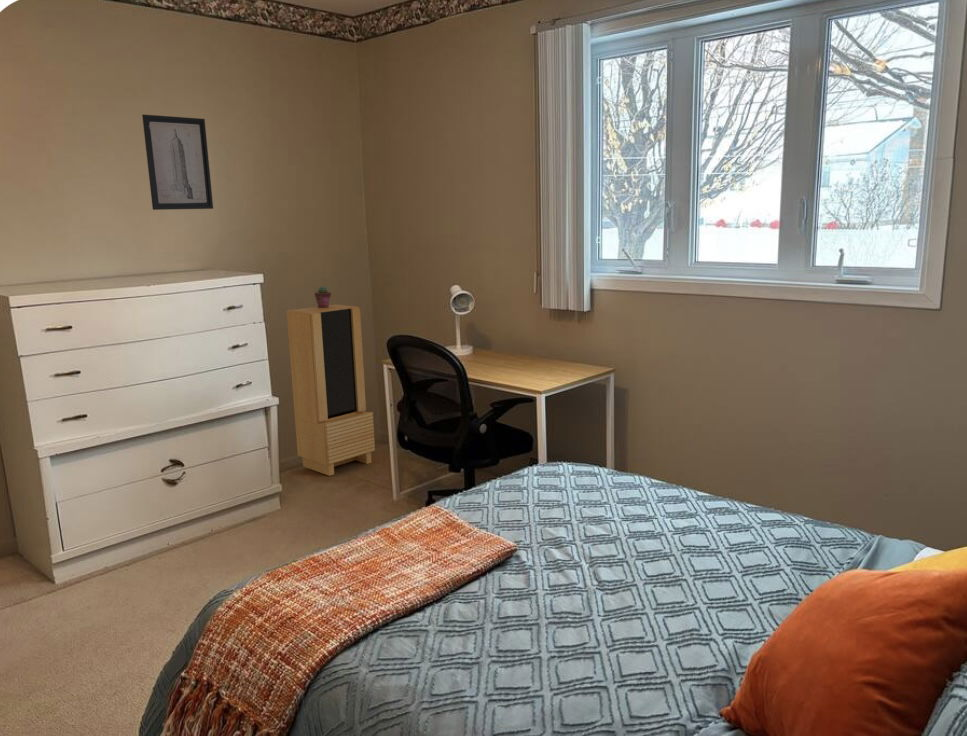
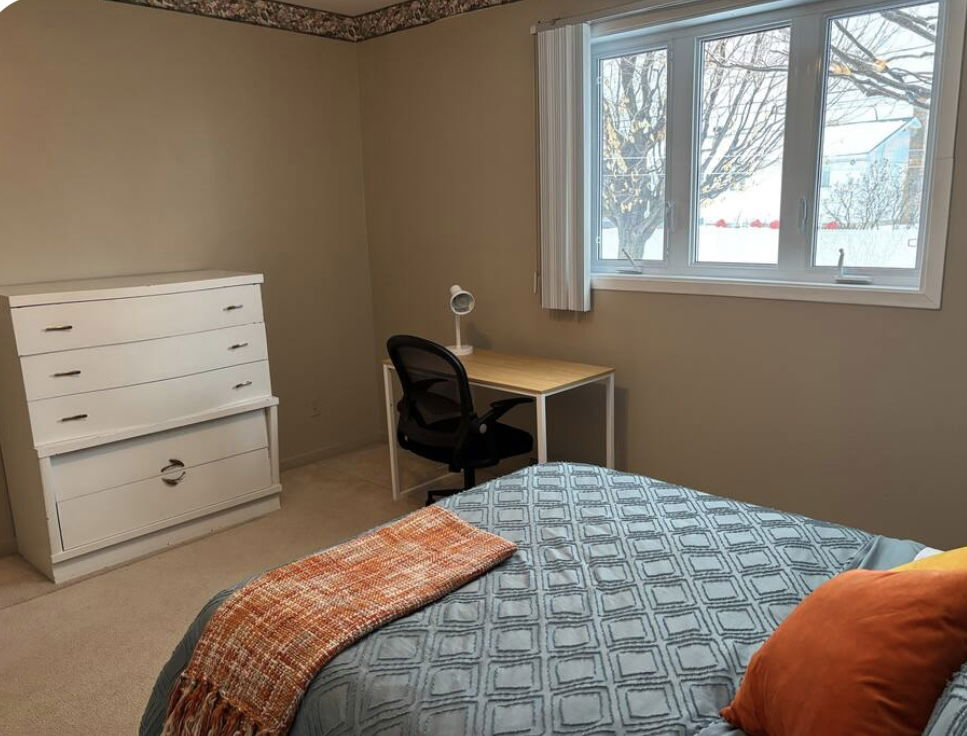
- potted succulent [314,285,332,308]
- storage cabinet [286,303,376,477]
- wall art [141,114,214,211]
